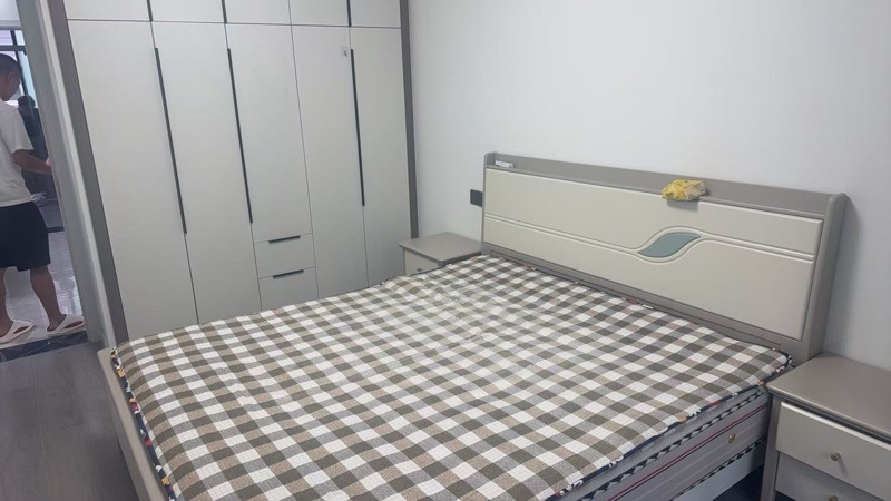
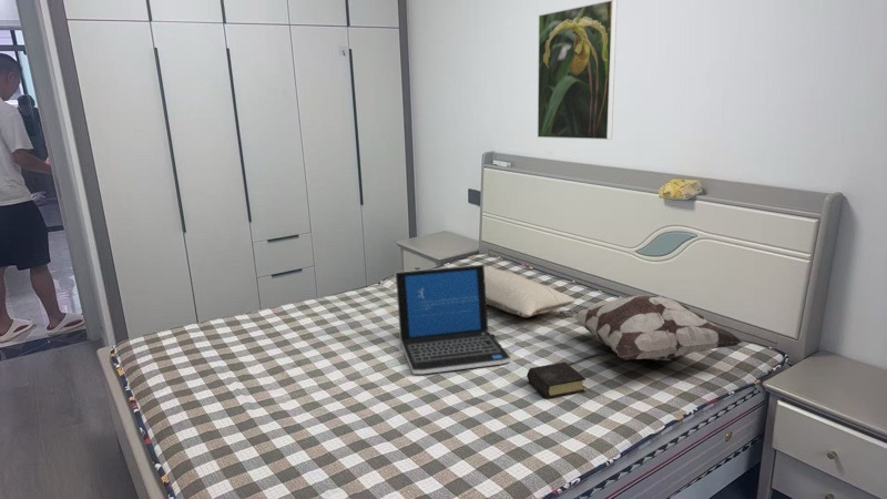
+ book [526,361,587,400]
+ decorative pillow [558,294,744,361]
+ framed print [537,0,619,141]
+ laptop [395,264,512,375]
+ pillow [483,265,577,318]
